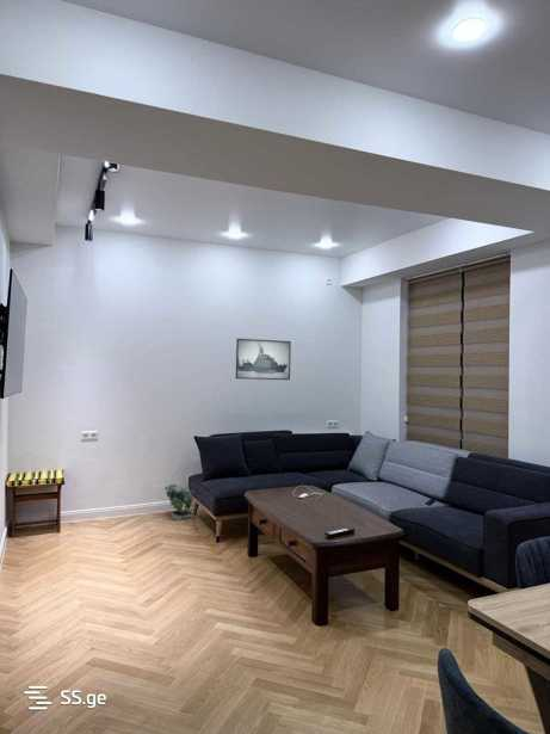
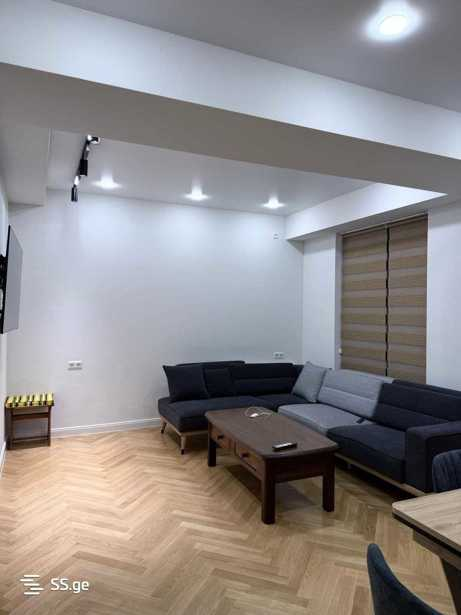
- potted plant [163,483,197,522]
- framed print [235,338,292,381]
